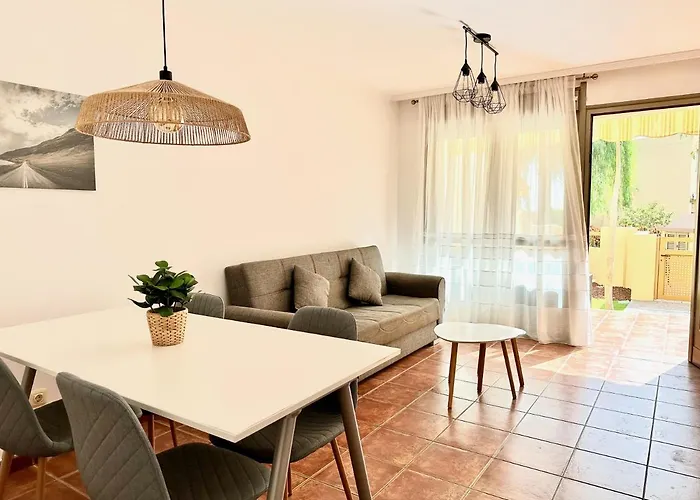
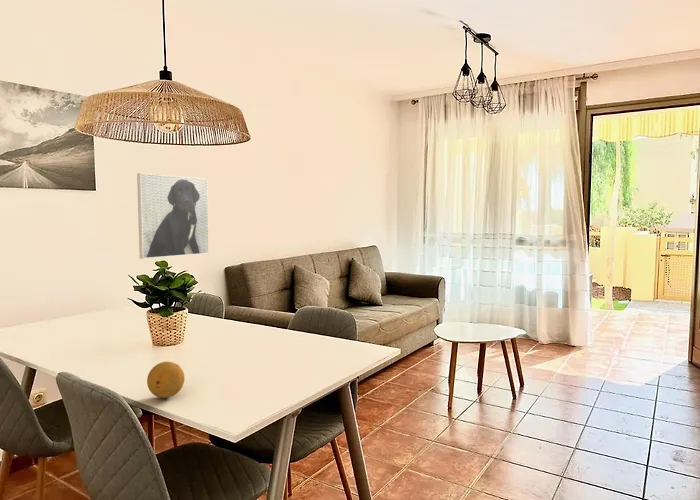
+ fruit [146,361,186,399]
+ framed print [136,172,210,260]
